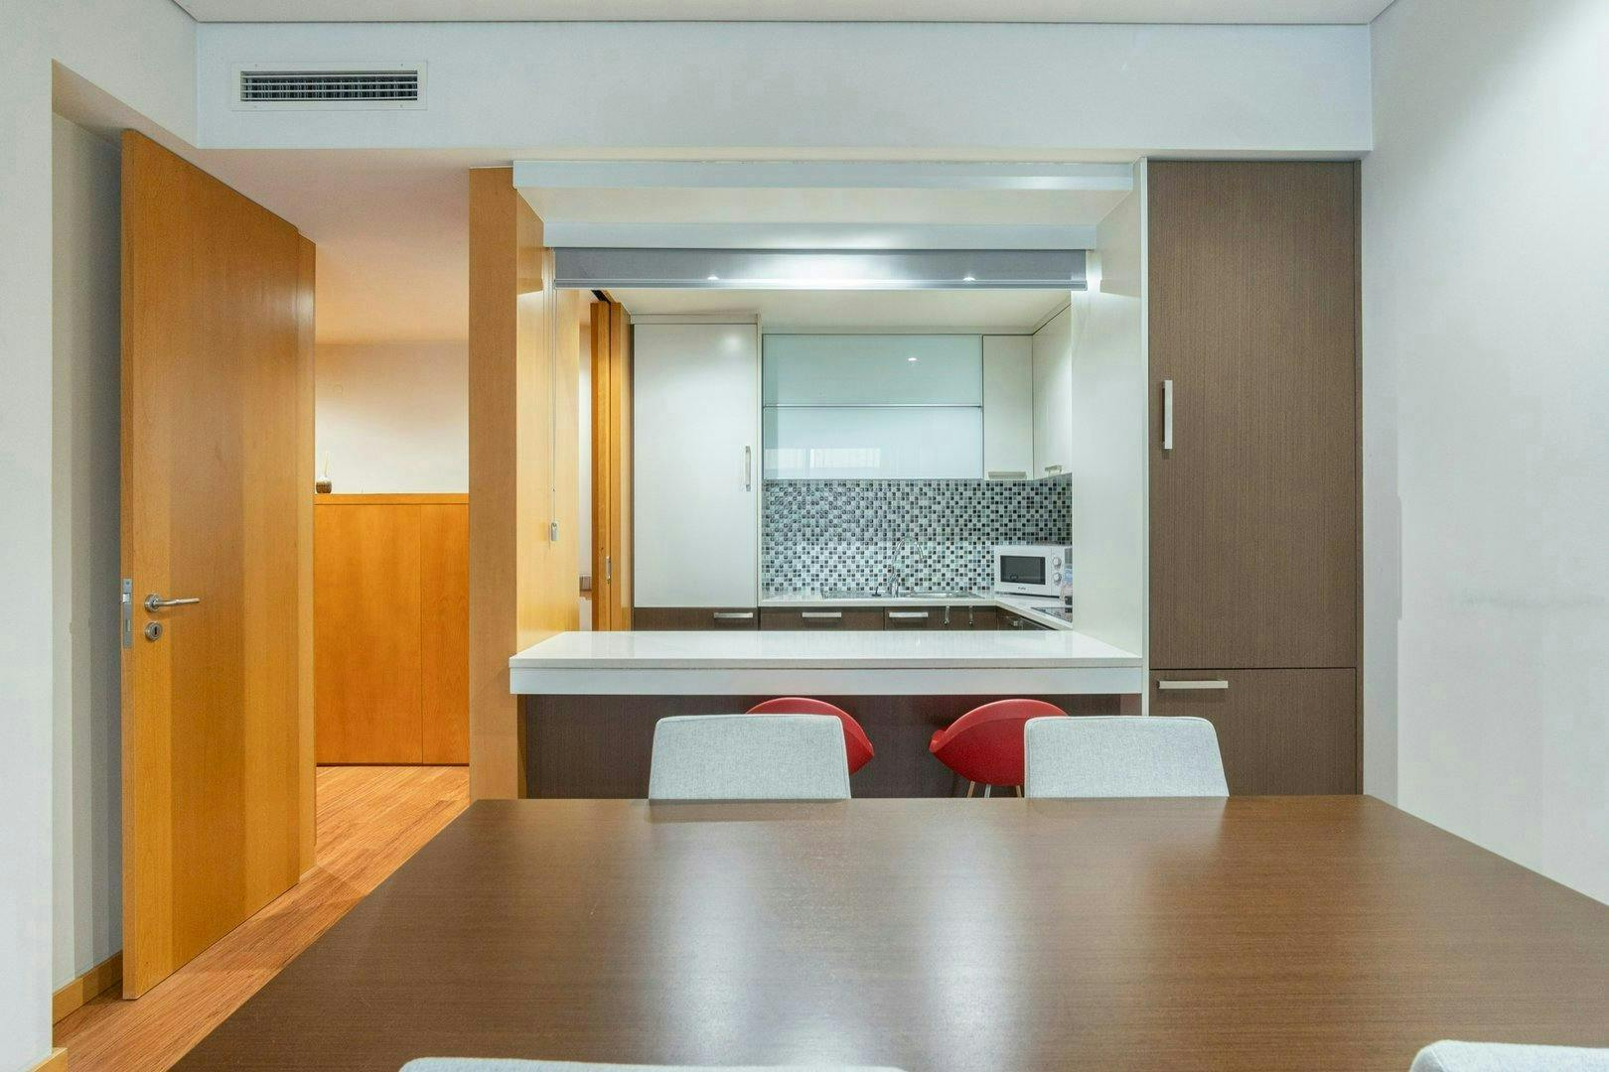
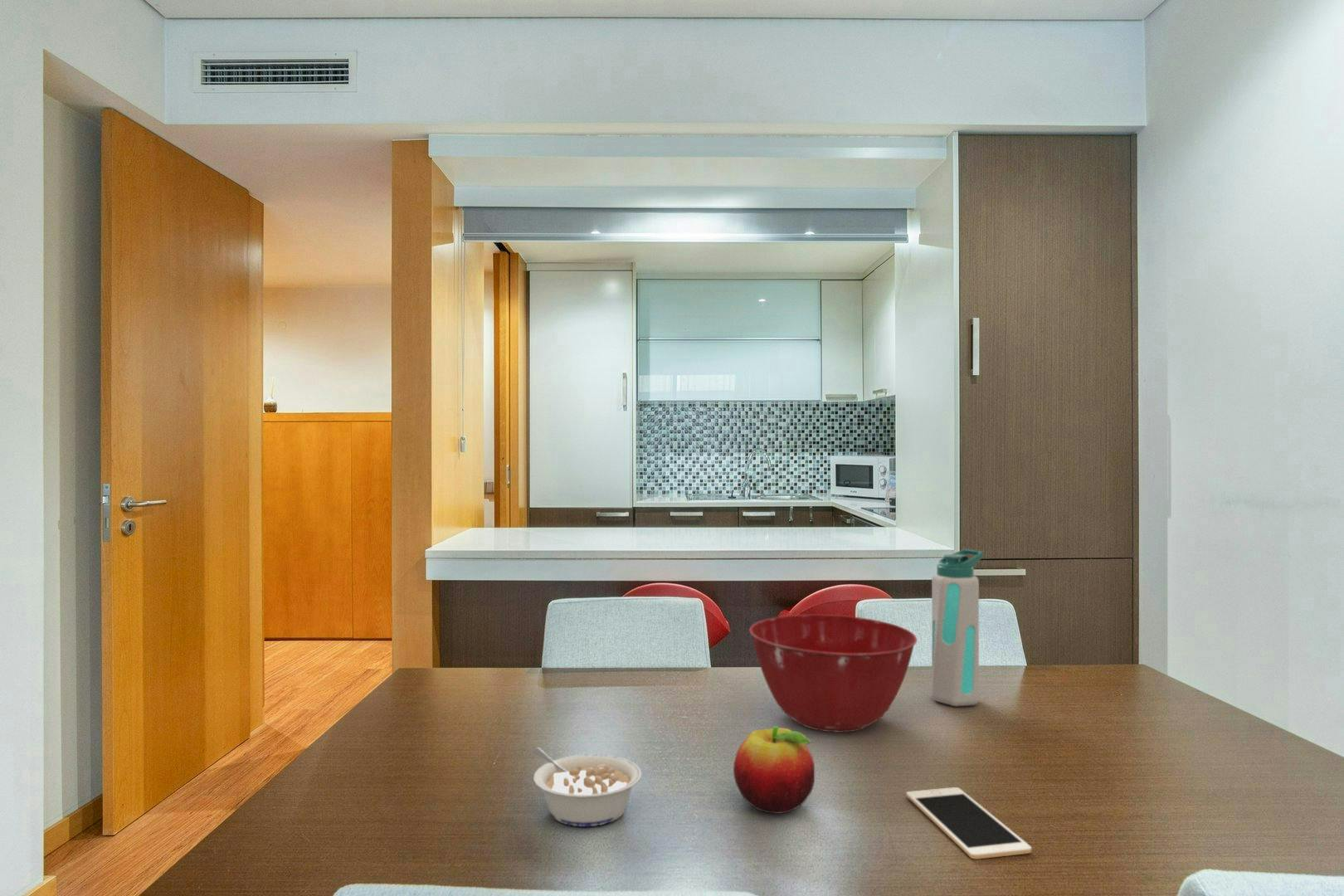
+ cell phone [905,786,1032,859]
+ legume [532,747,643,827]
+ fruit [733,725,816,815]
+ water bottle [930,548,985,707]
+ mixing bowl [748,614,918,733]
